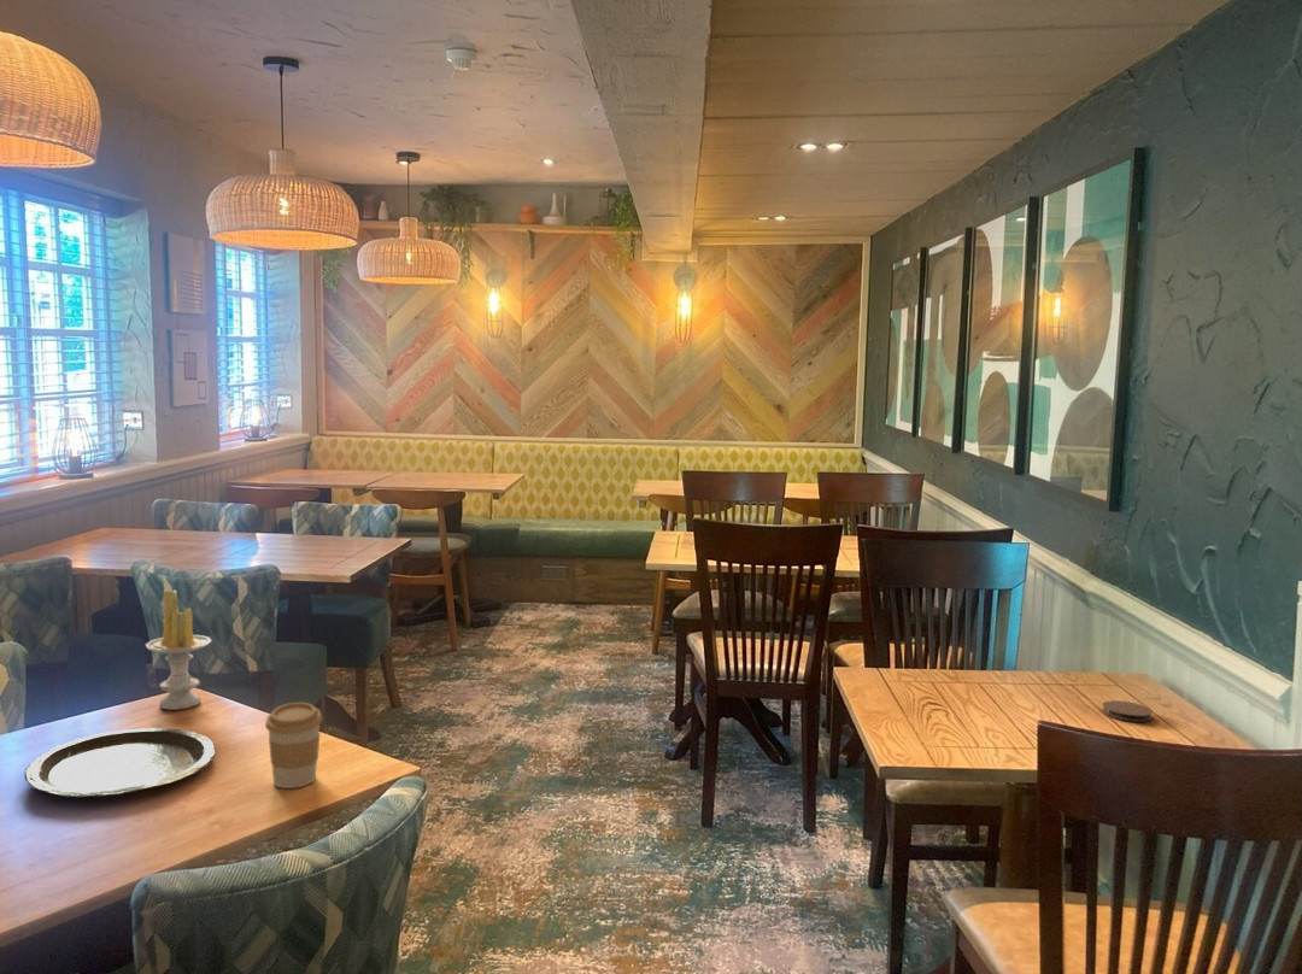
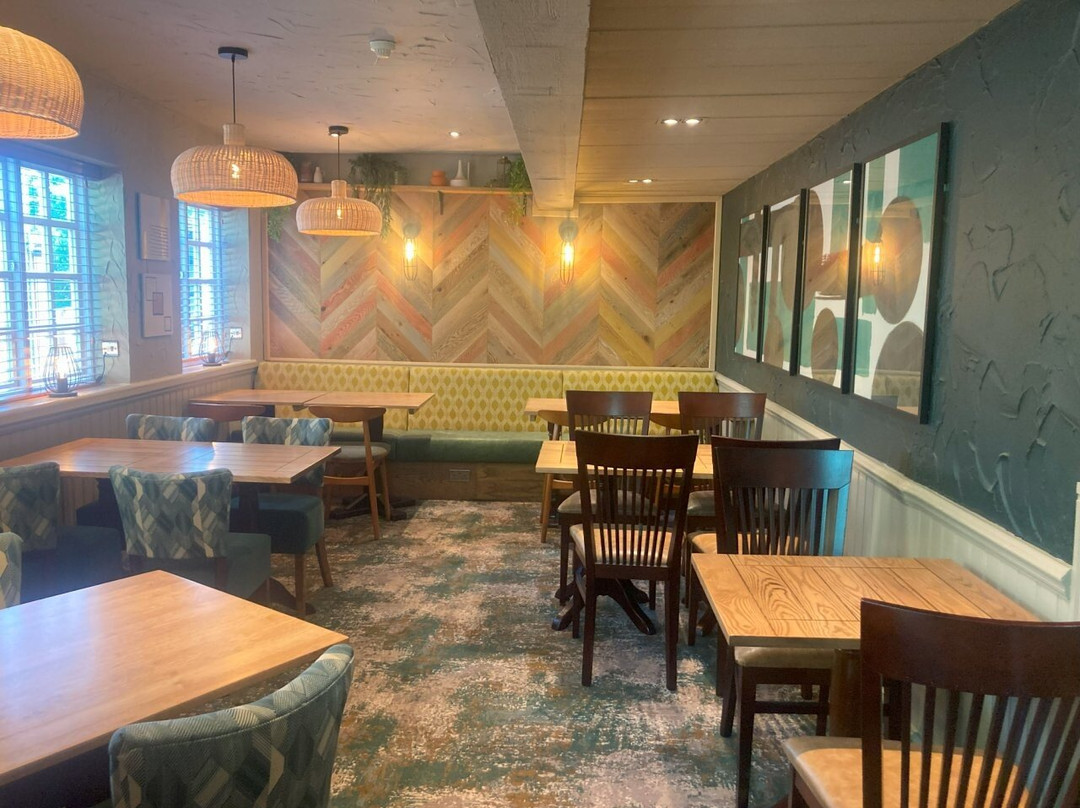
- candle [145,587,213,710]
- coaster [1101,699,1154,723]
- plate [24,727,217,799]
- coffee cup [264,702,323,790]
